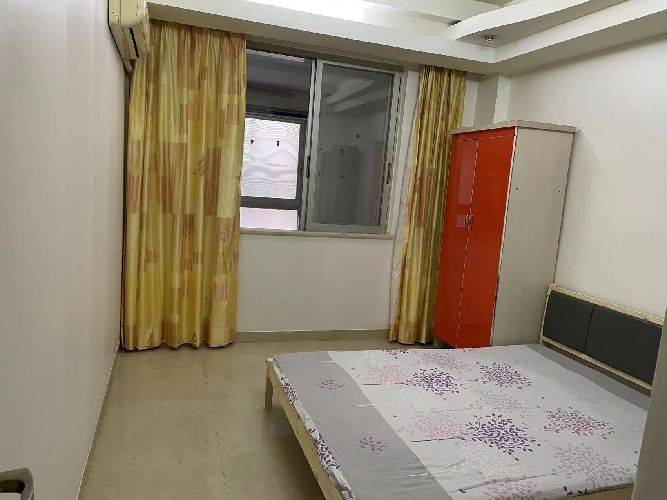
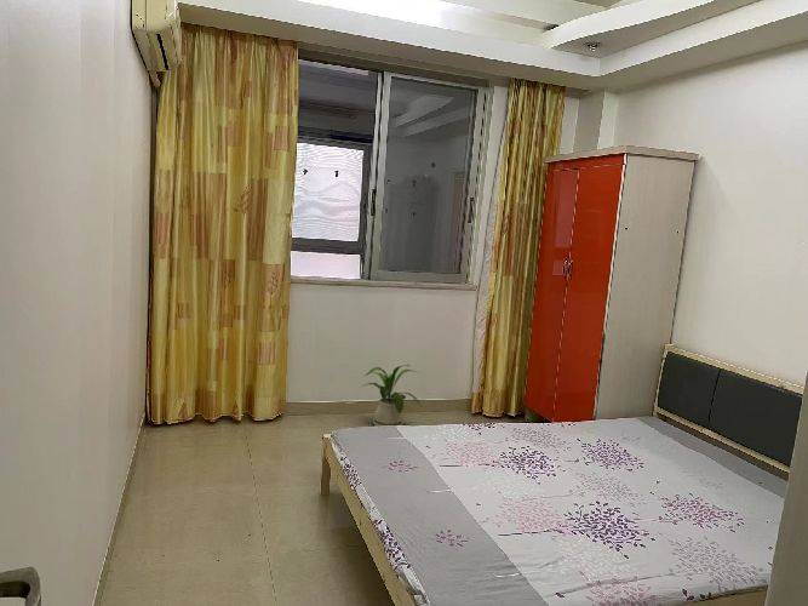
+ house plant [361,364,422,427]
